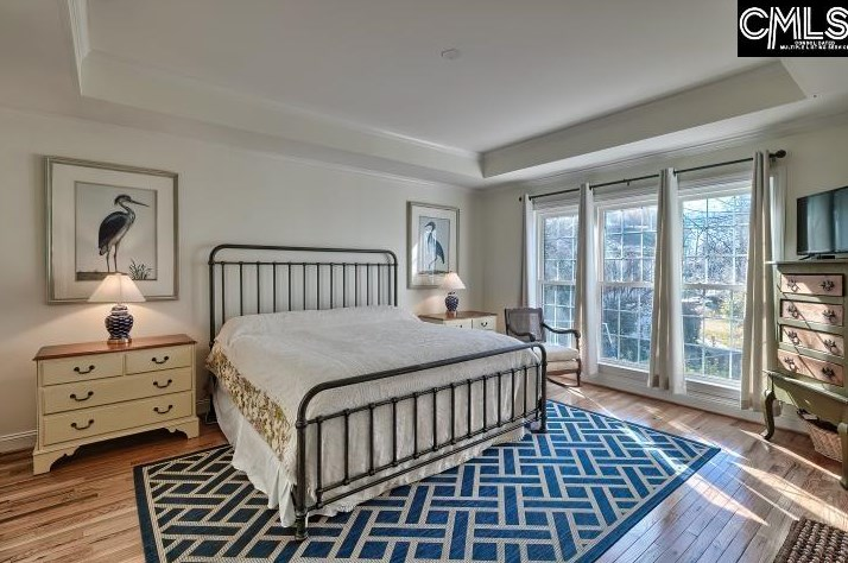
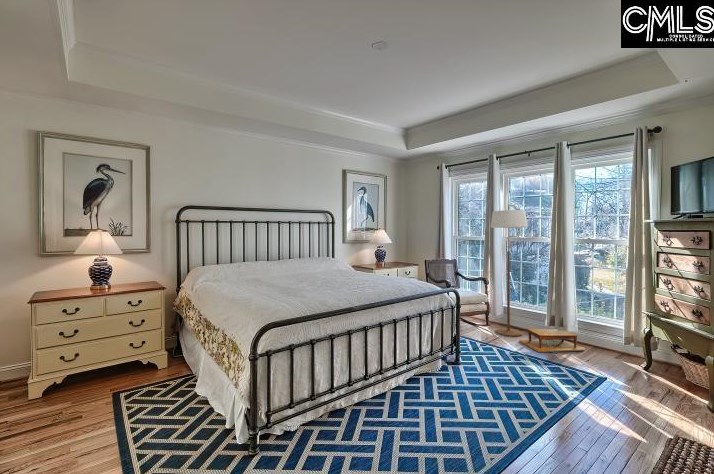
+ floor lamp [490,204,528,337]
+ footstool [518,326,586,353]
